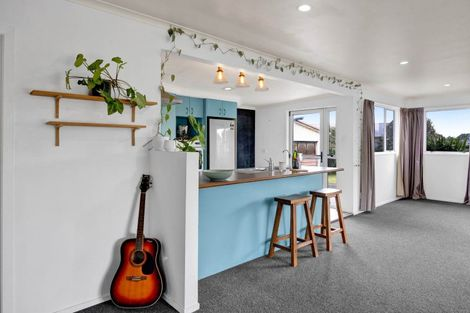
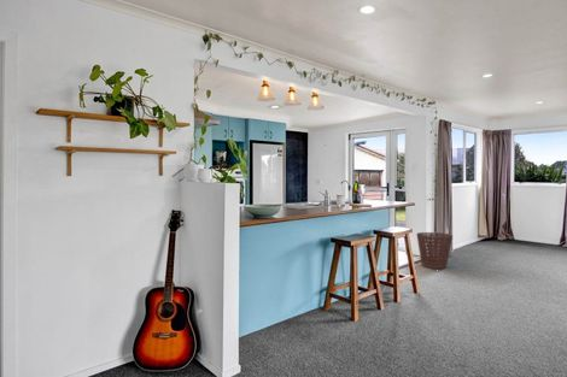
+ basket [415,231,454,270]
